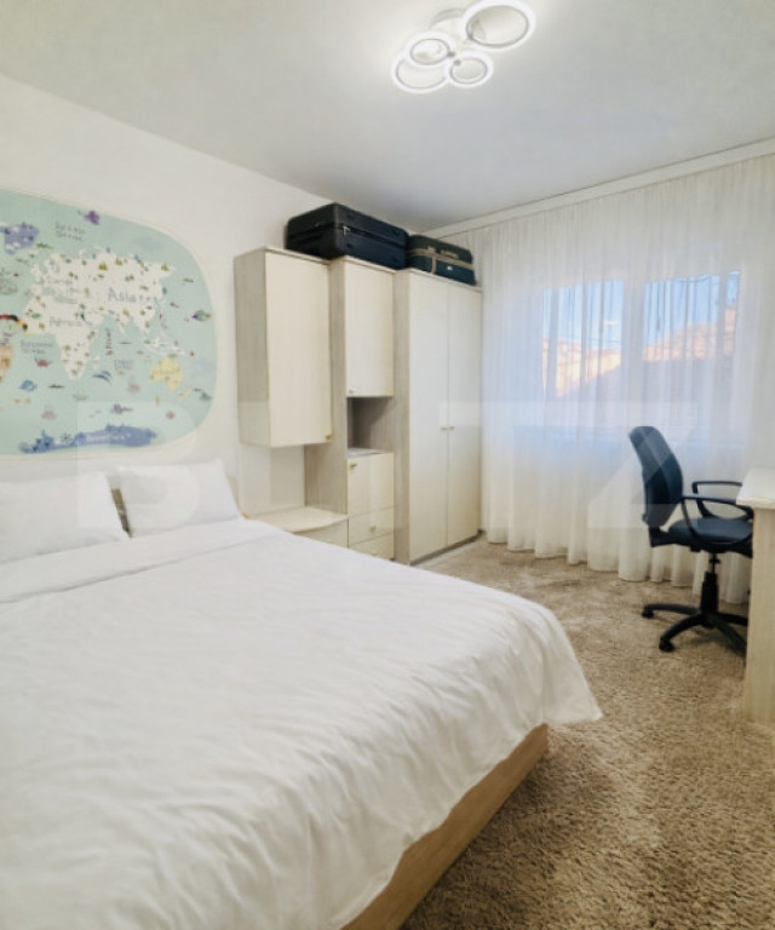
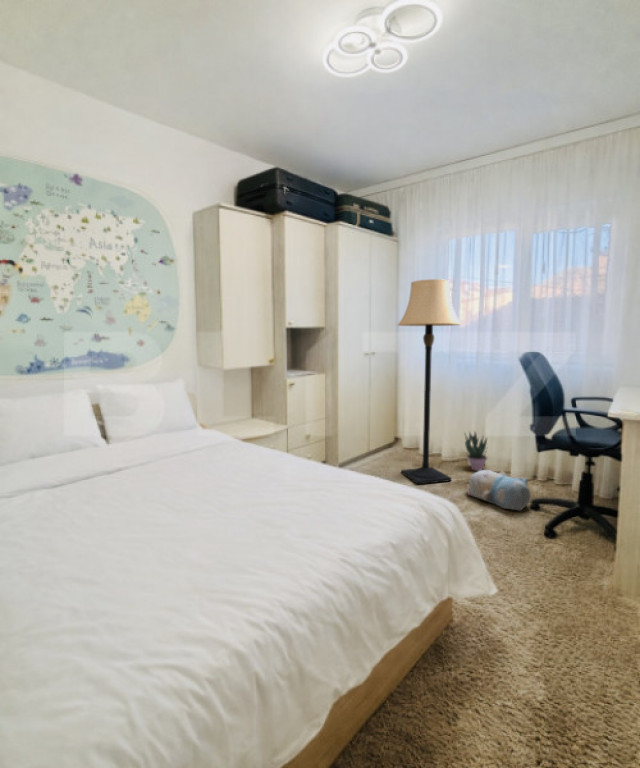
+ lamp [396,278,463,485]
+ potted plant [463,430,489,472]
+ plush toy [466,469,532,512]
